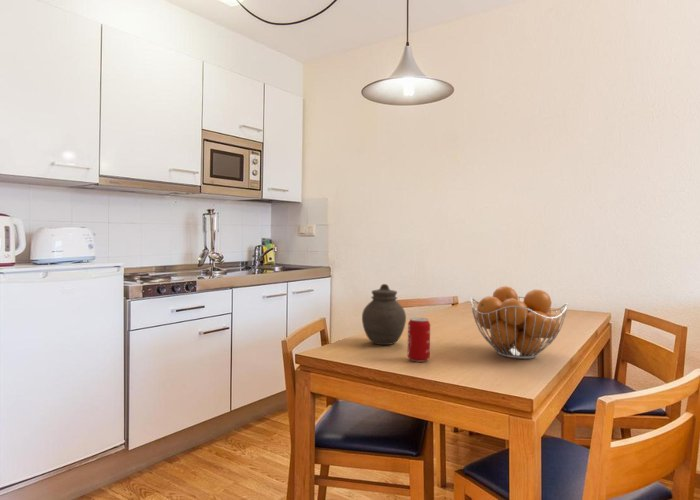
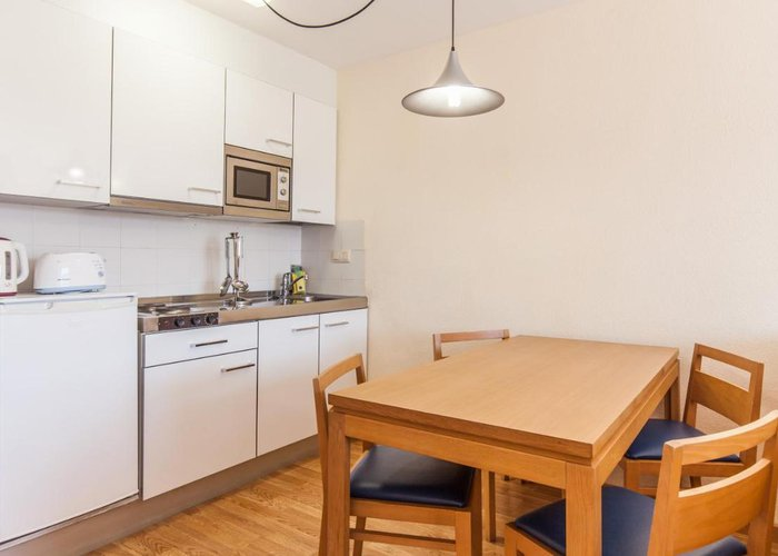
- beverage can [406,317,431,363]
- fruit basket [469,285,569,360]
- jar [361,283,407,346]
